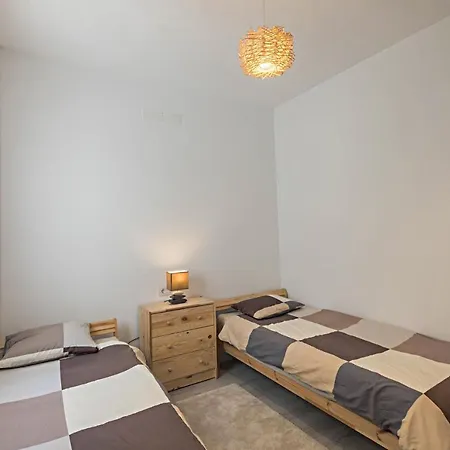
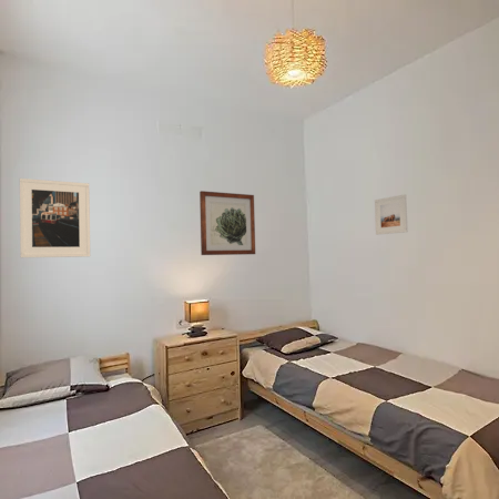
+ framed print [19,177,91,258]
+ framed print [374,193,409,236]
+ wall art [198,190,256,256]
